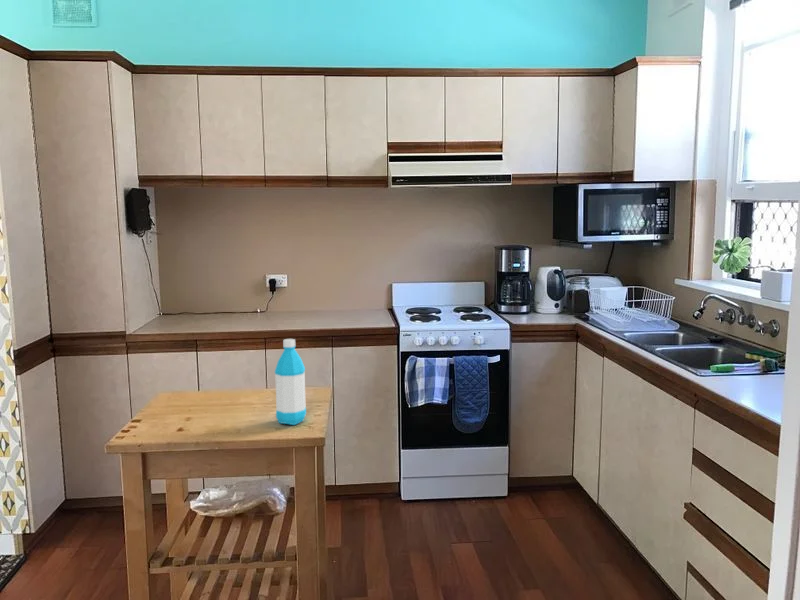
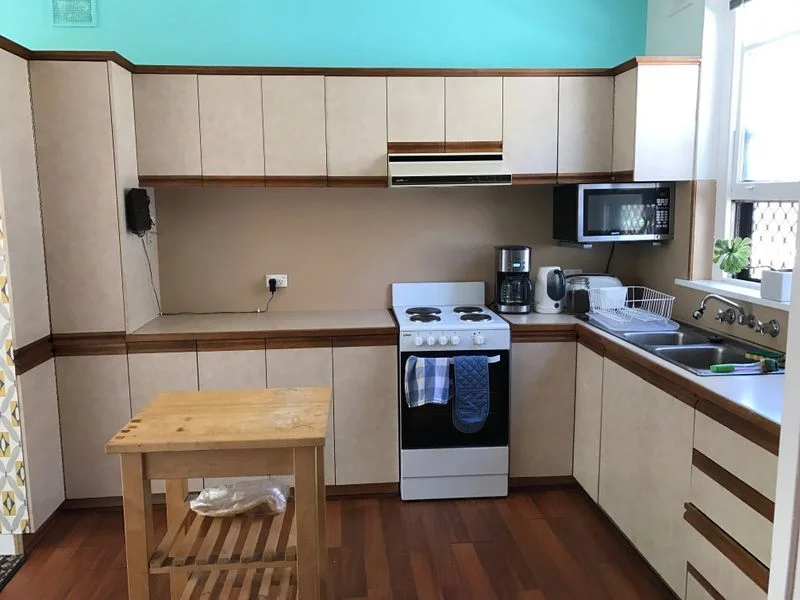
- water bottle [274,338,307,426]
